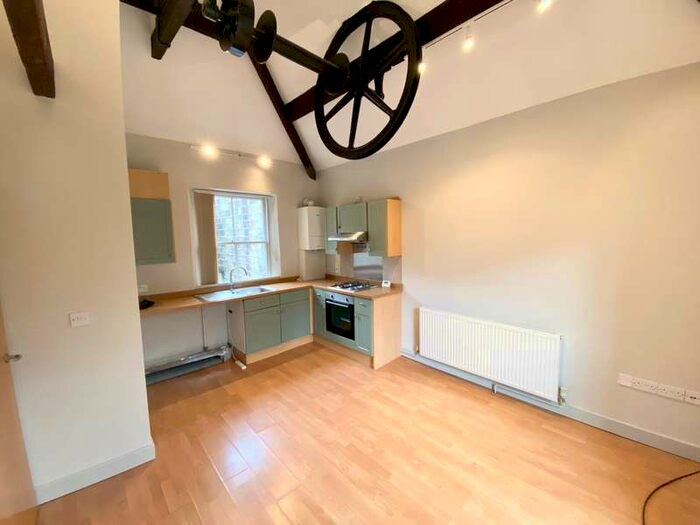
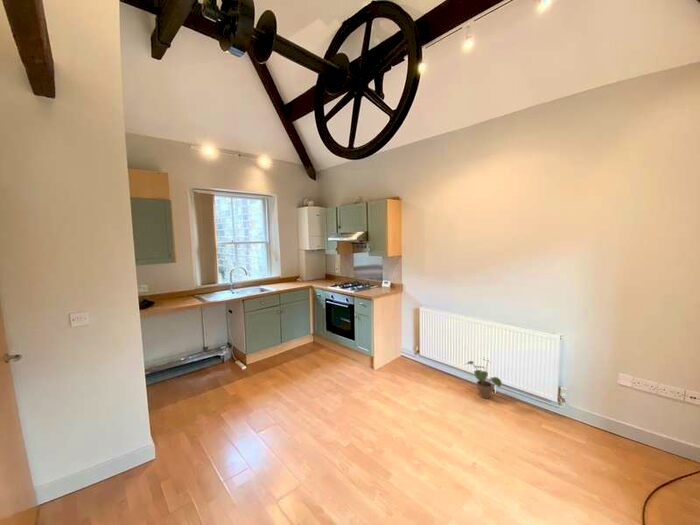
+ potted plant [464,358,503,400]
